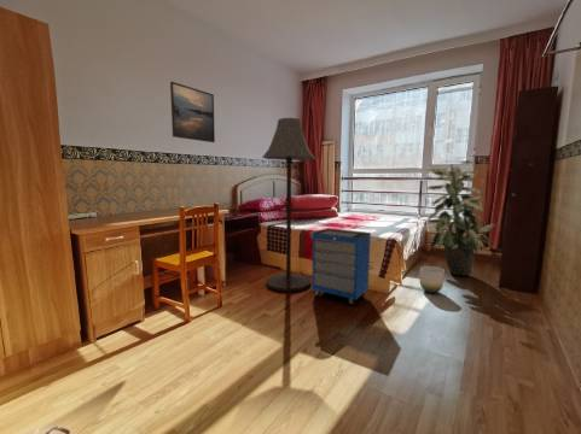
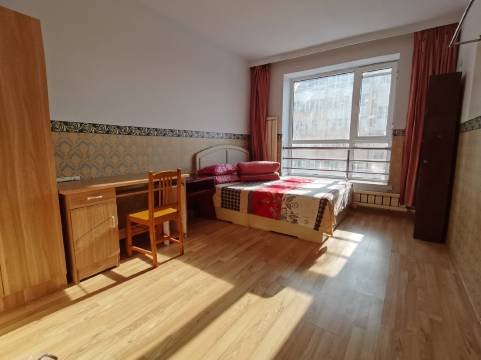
- cabinet [308,227,372,306]
- planter [419,265,446,294]
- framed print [169,81,216,143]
- floor lamp [261,117,316,293]
- indoor plant [424,159,496,277]
